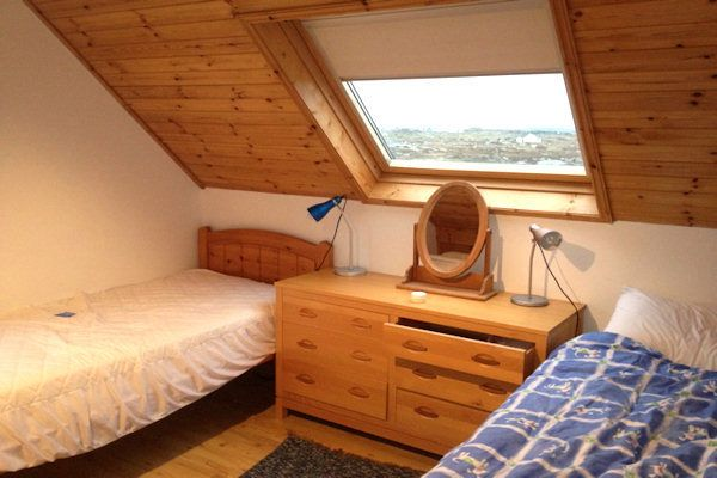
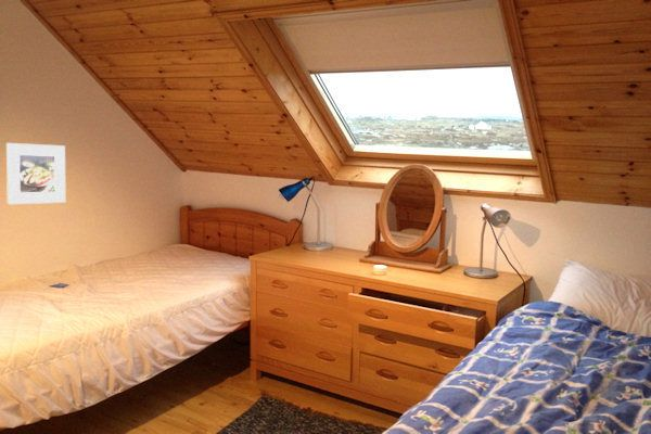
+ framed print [5,142,66,205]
